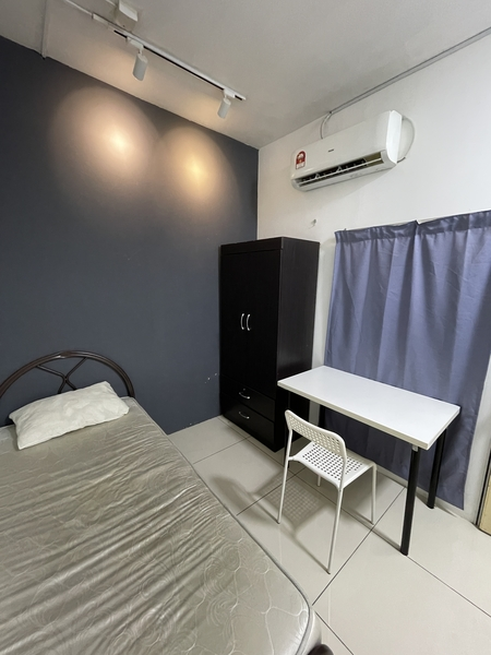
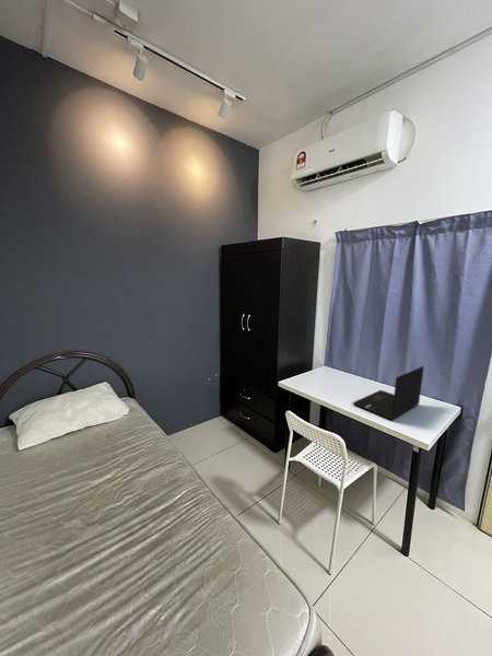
+ laptop [351,365,424,421]
